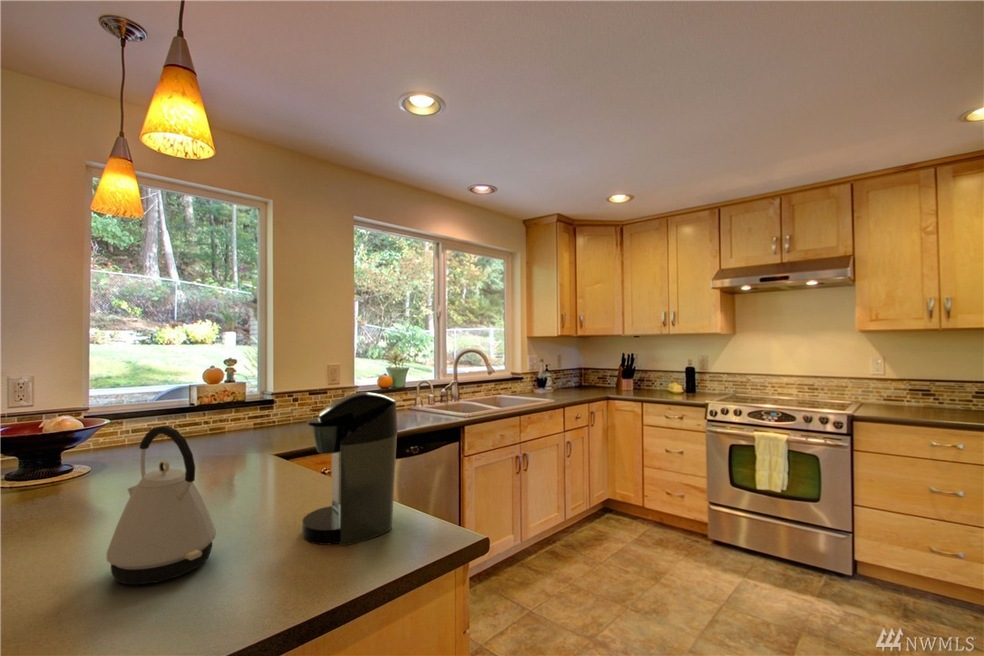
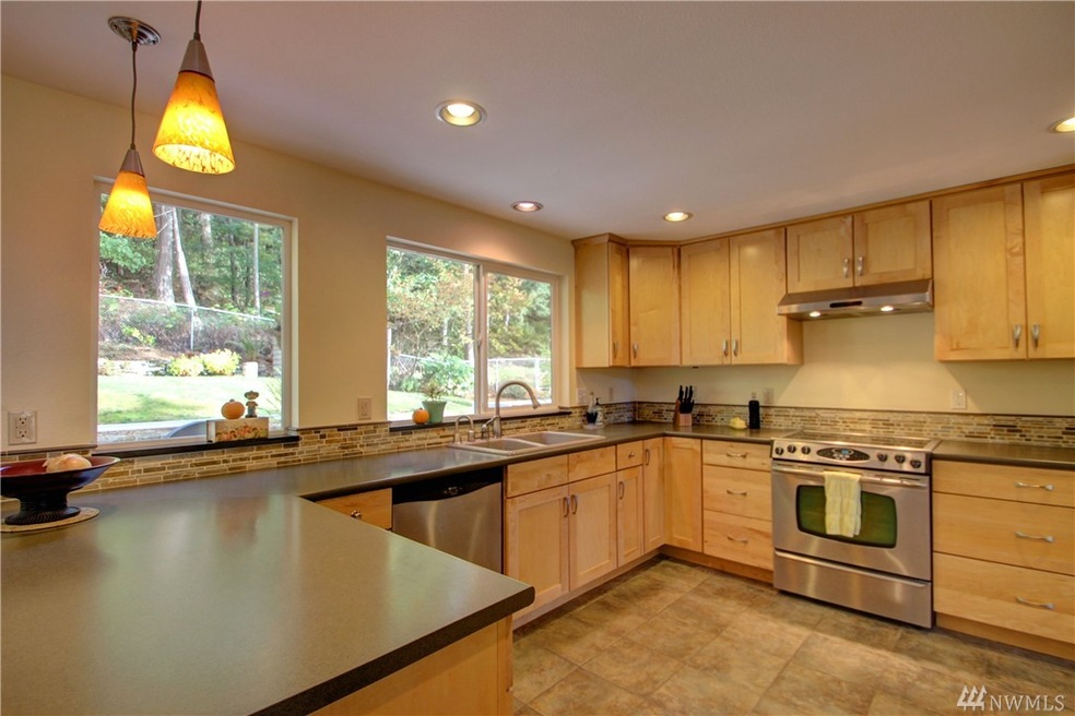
- kettle [106,425,217,585]
- coffee maker [301,391,399,547]
